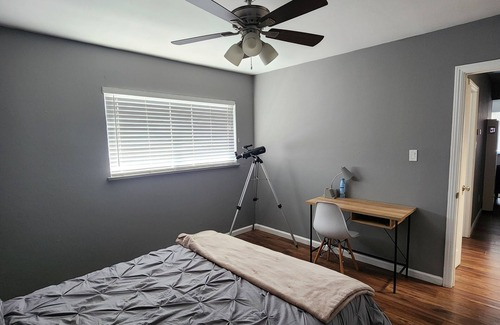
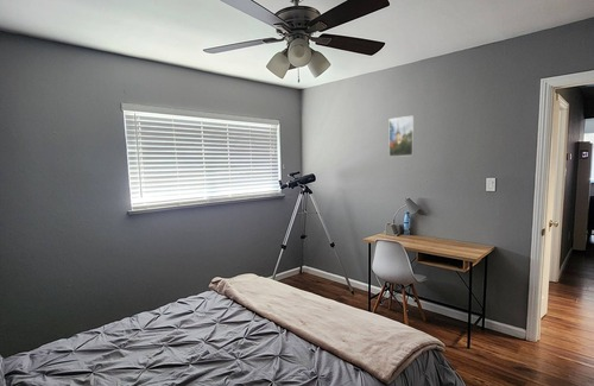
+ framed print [387,114,416,158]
